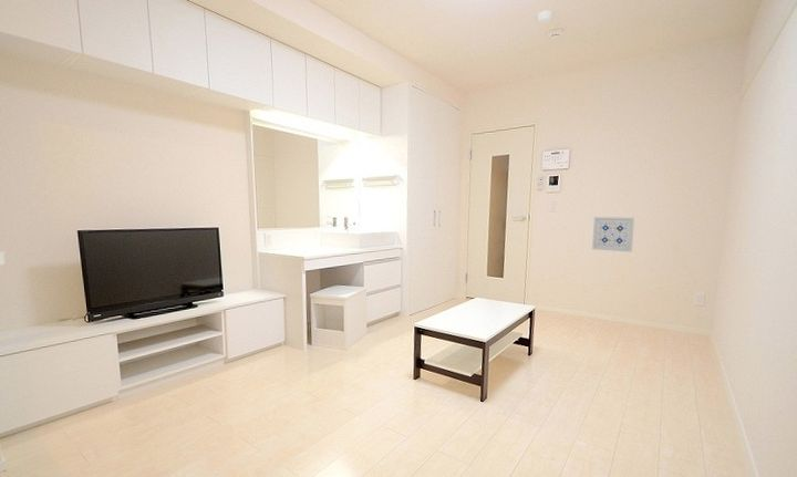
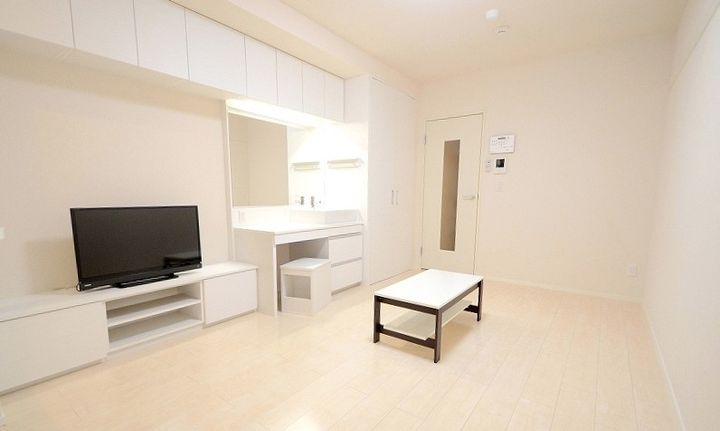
- wall art [591,216,635,253]
